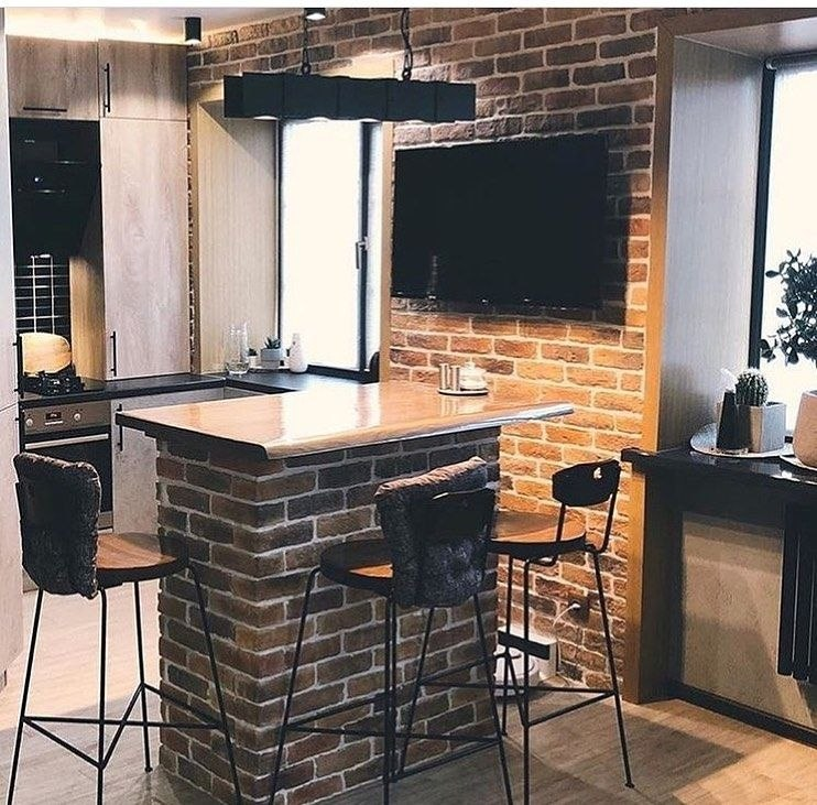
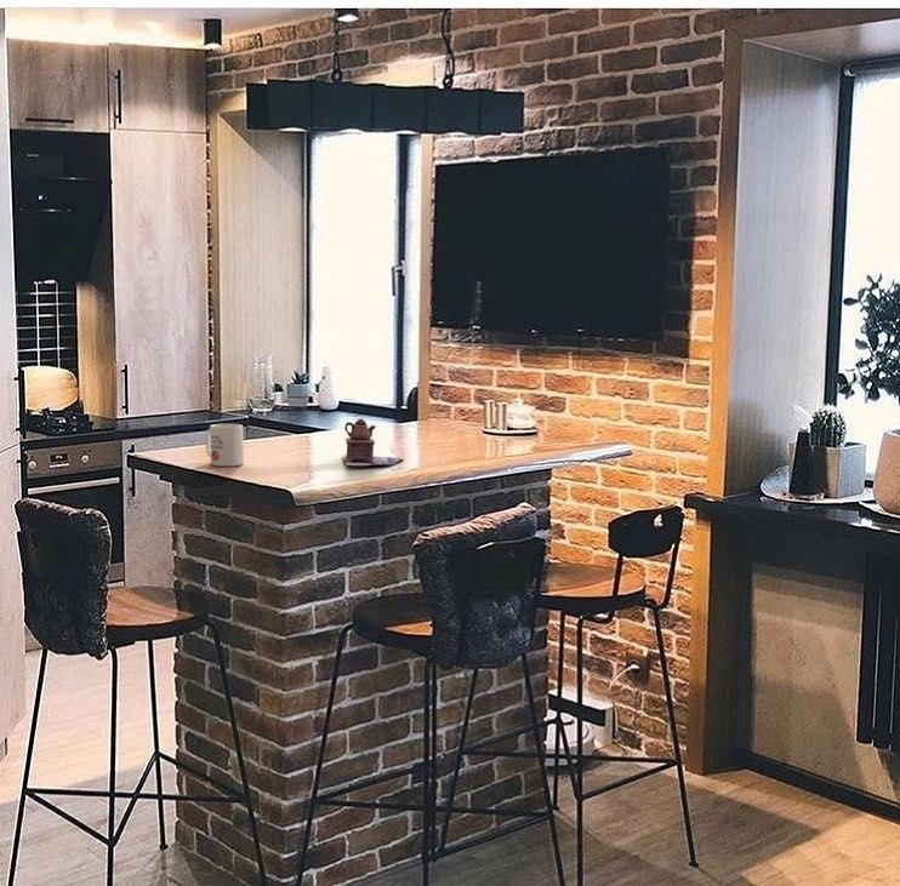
+ mug [205,423,245,467]
+ teapot [341,418,403,467]
